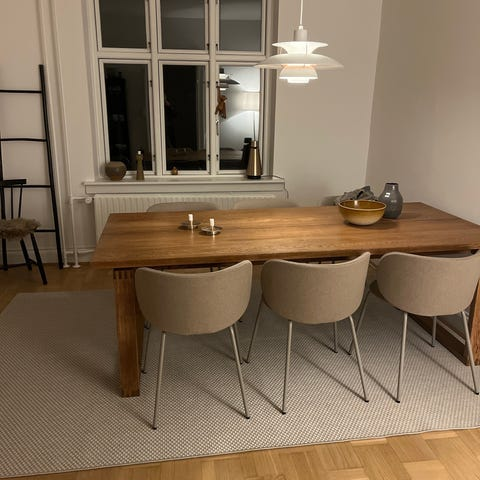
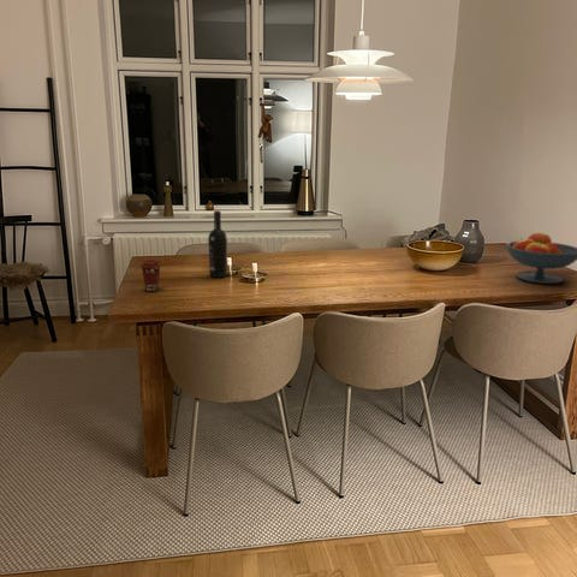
+ fruit bowl [505,231,577,285]
+ wine bottle [207,209,228,279]
+ coffee cup [139,260,162,292]
